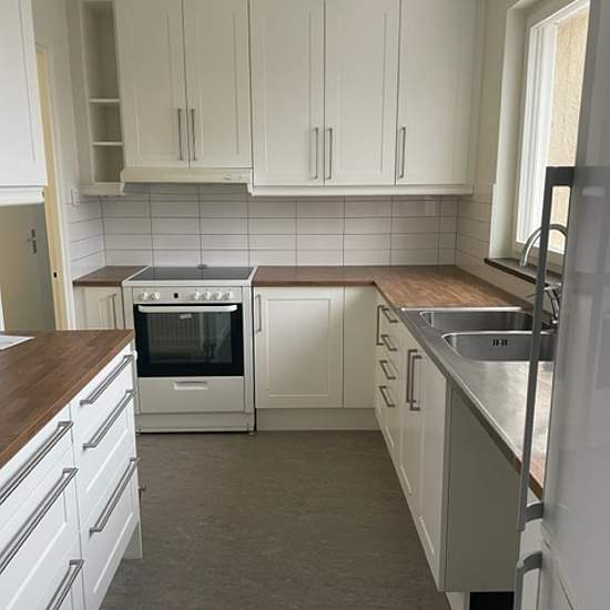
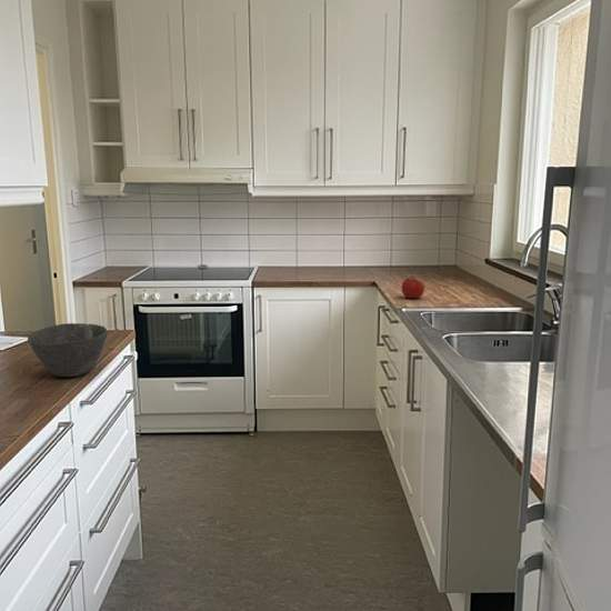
+ apple [401,276,425,300]
+ bowl [27,322,108,378]
